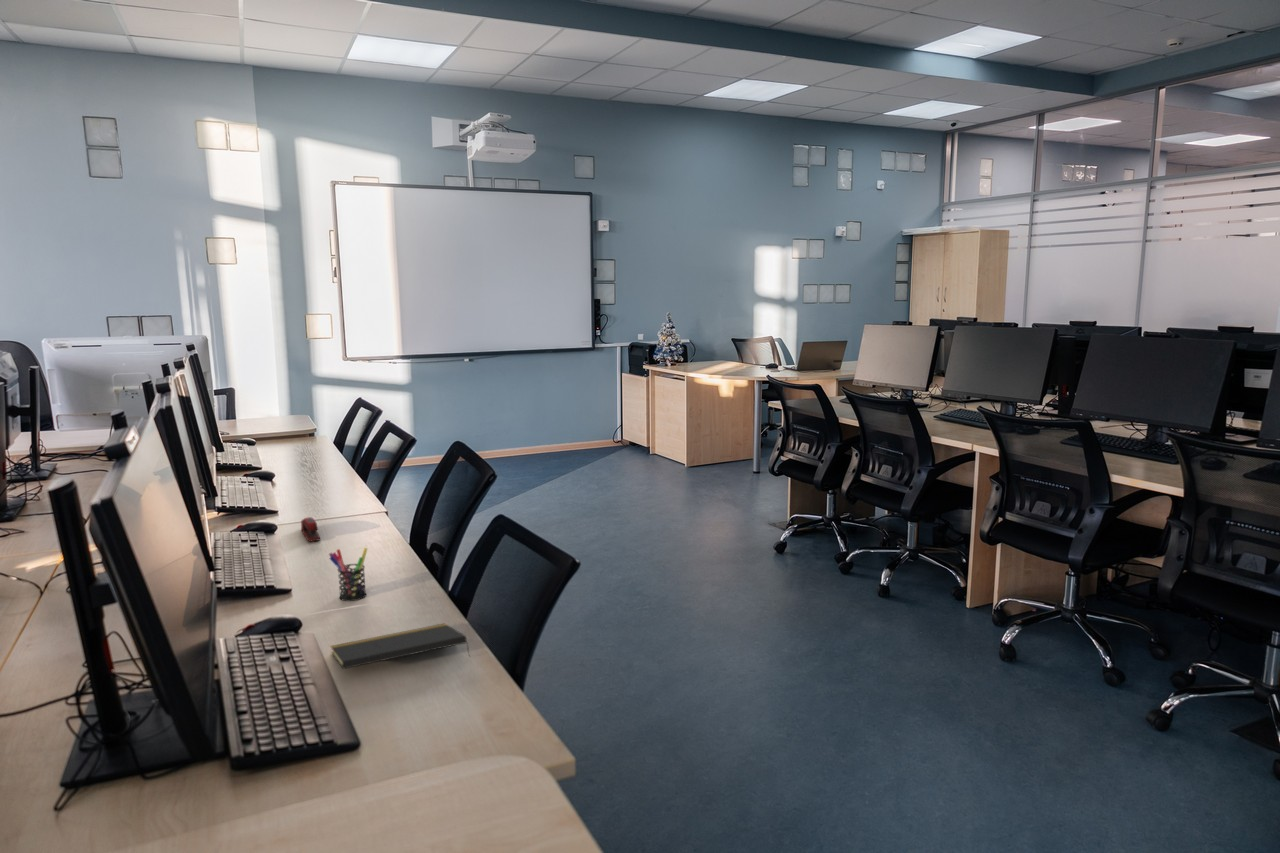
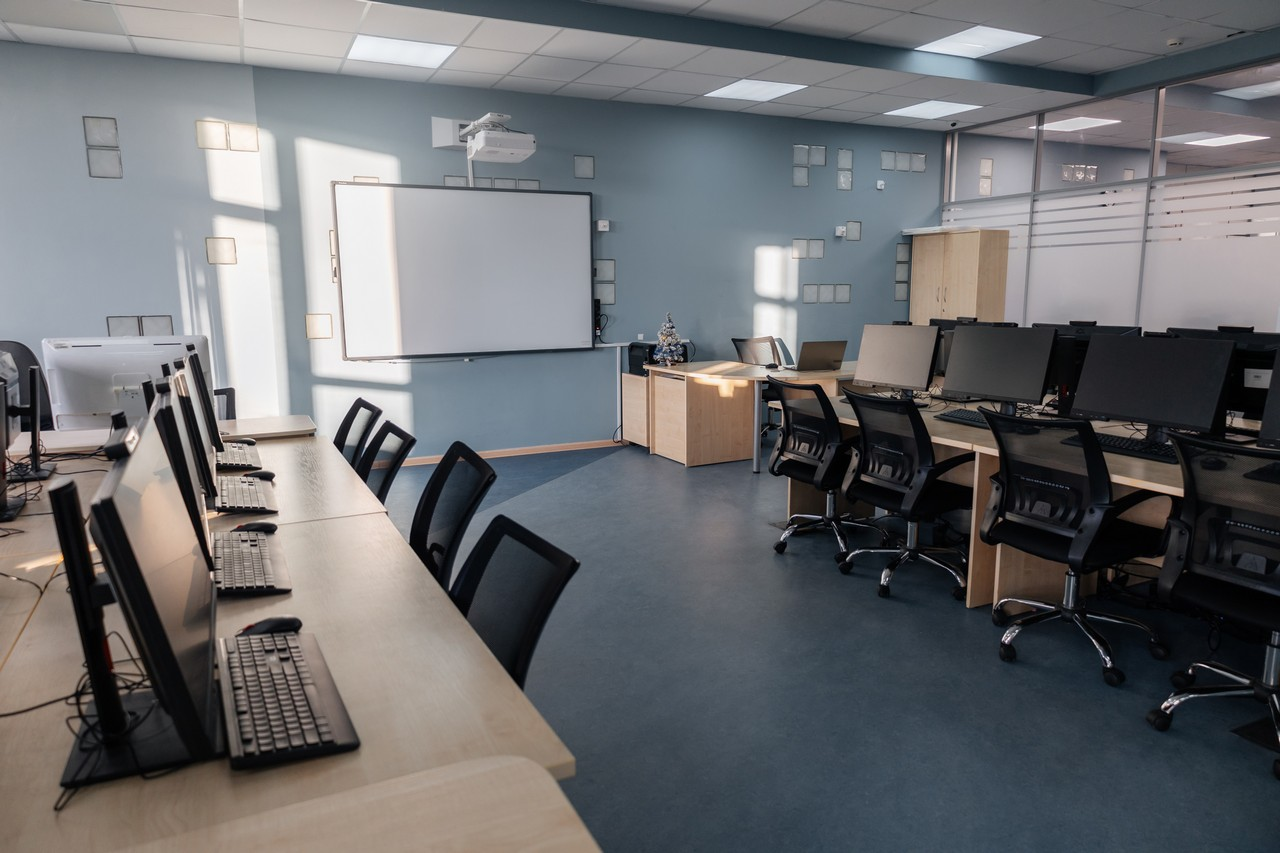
- pen holder [328,547,369,602]
- stapler [300,516,321,543]
- notepad [330,623,471,670]
